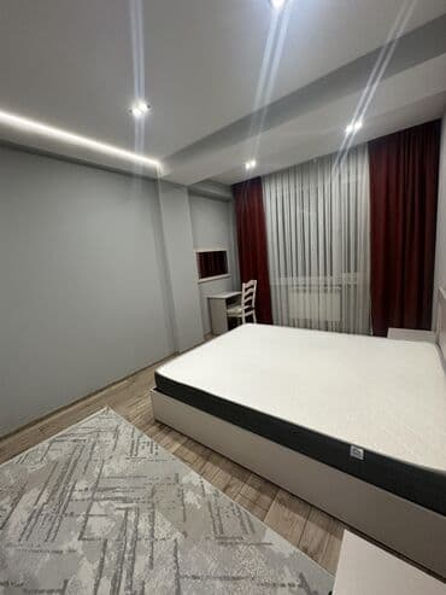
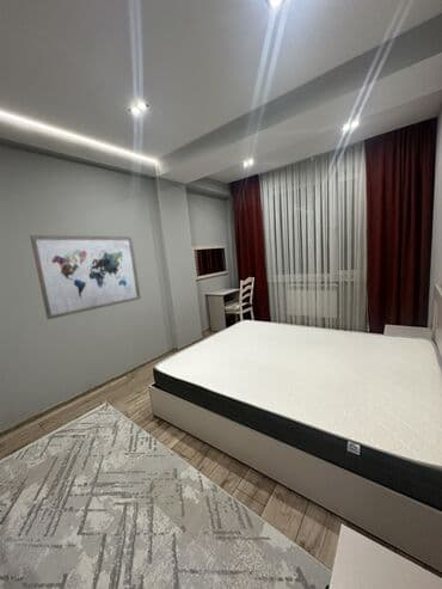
+ wall art [29,234,142,320]
